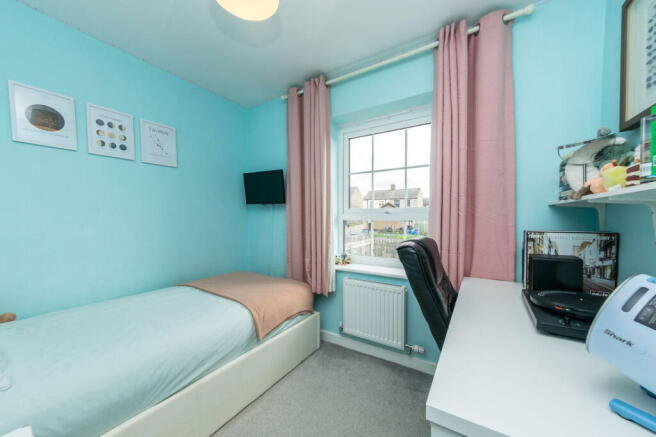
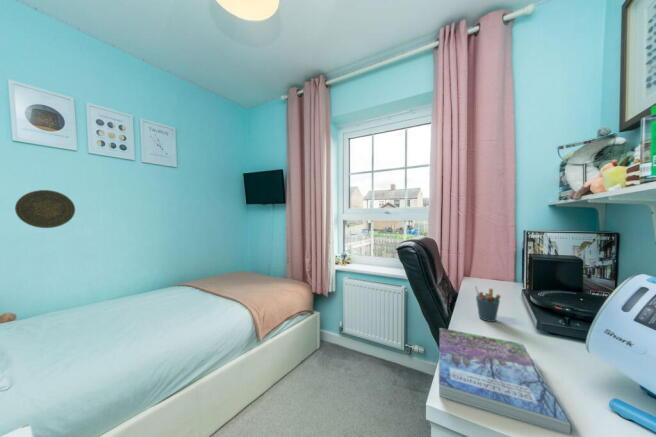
+ pen holder [474,284,502,323]
+ decorative plate [14,189,76,229]
+ book [438,327,572,436]
